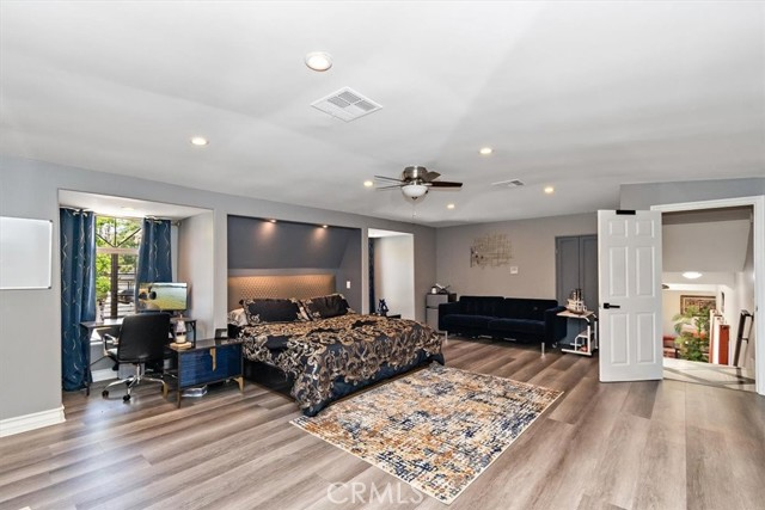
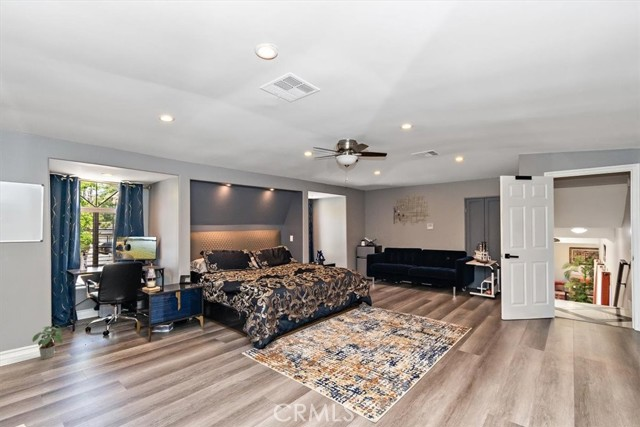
+ potted plant [31,324,64,360]
